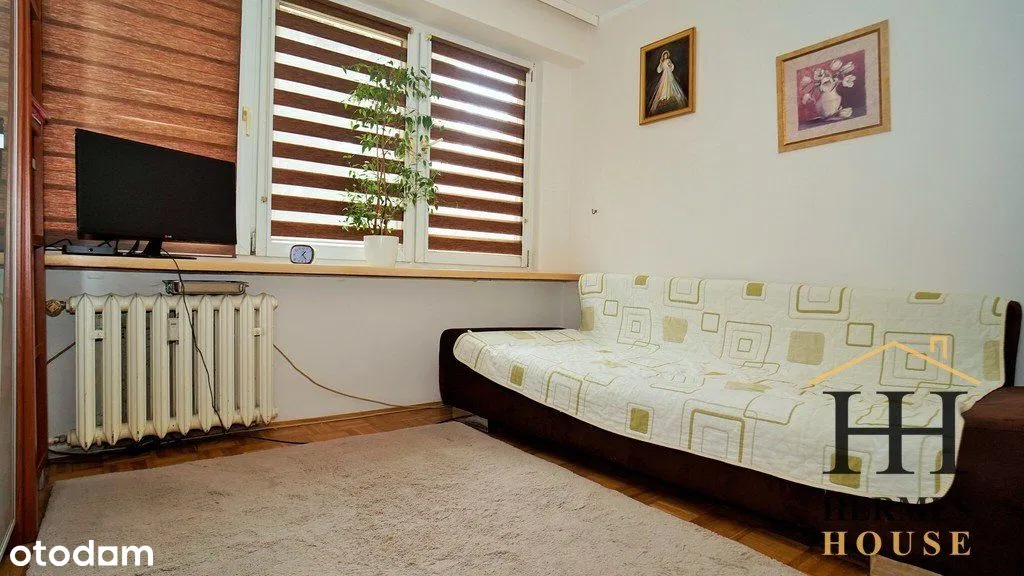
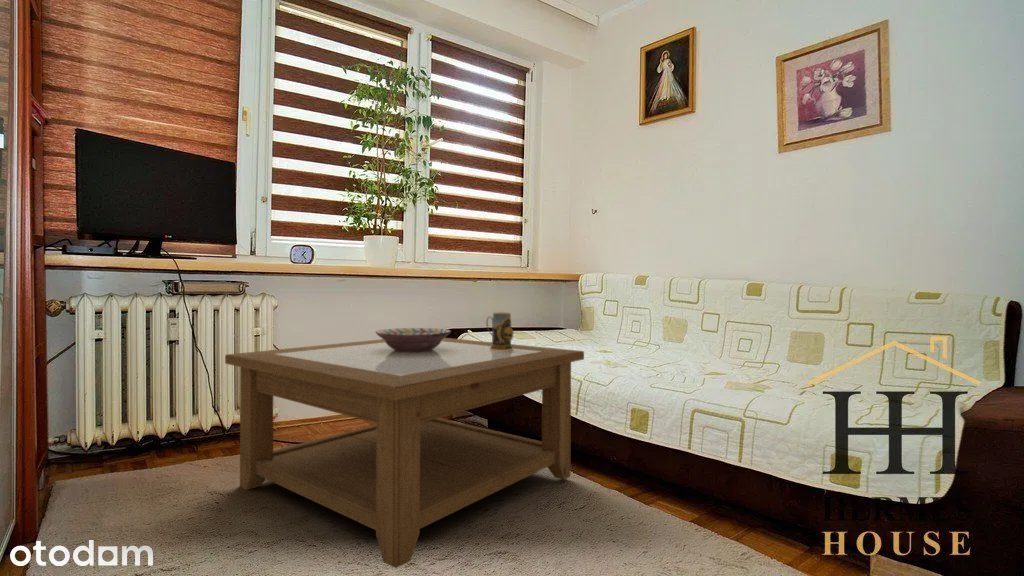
+ coffee table [224,337,585,569]
+ mug [485,311,515,351]
+ decorative bowl [375,327,452,352]
